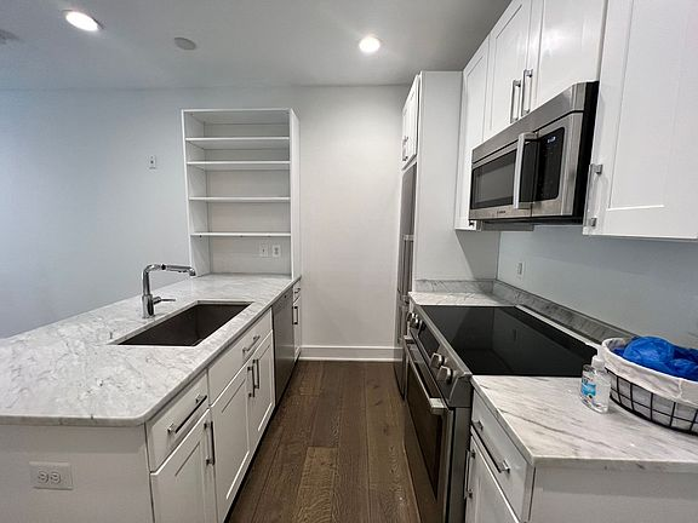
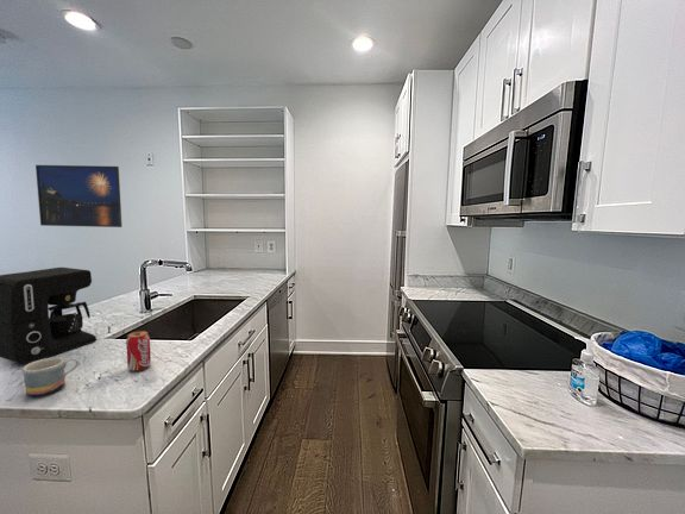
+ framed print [34,164,124,228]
+ mug [21,356,80,397]
+ coffee maker [0,267,98,365]
+ beverage can [125,330,152,372]
